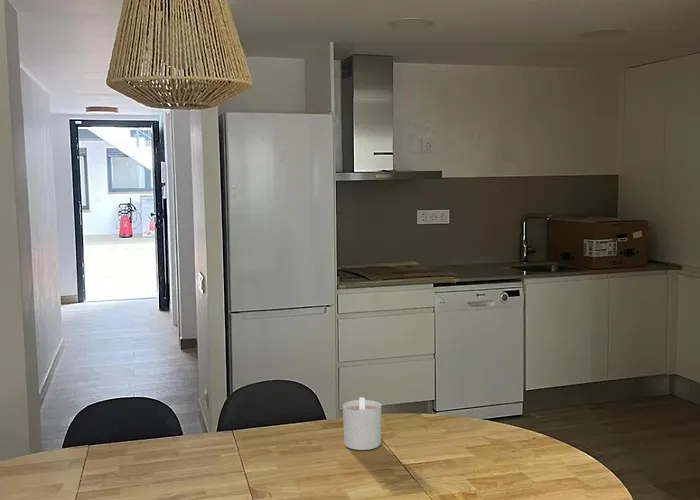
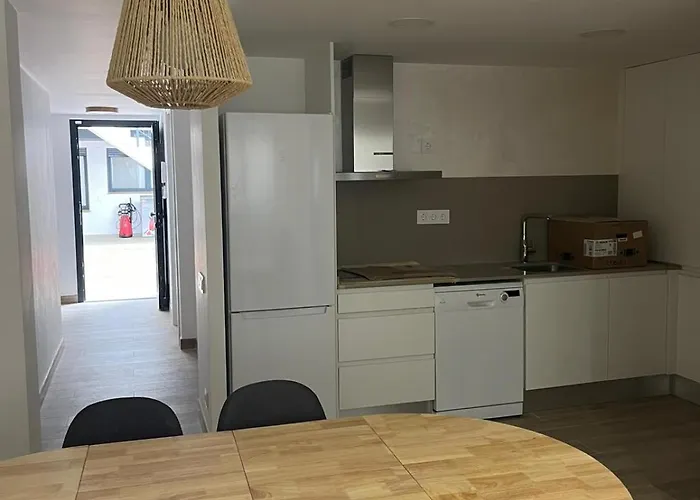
- candle [342,396,382,451]
